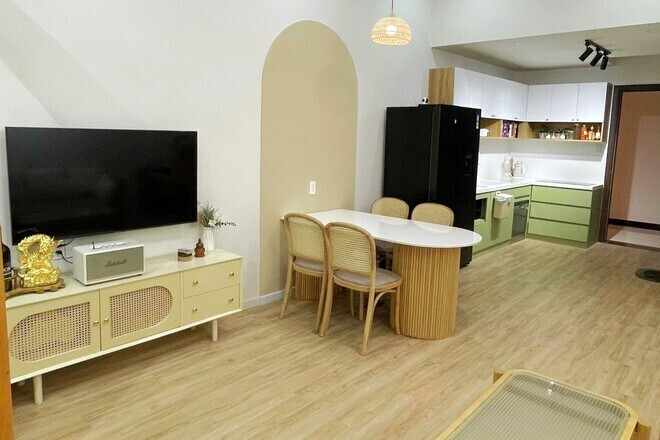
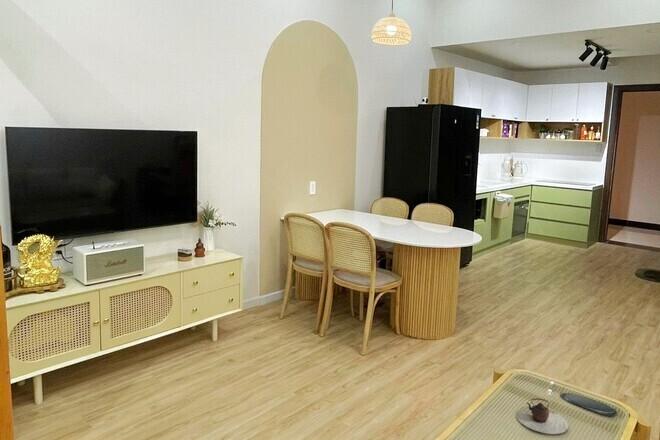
+ teapot [515,397,569,435]
+ oval tray [559,392,618,416]
